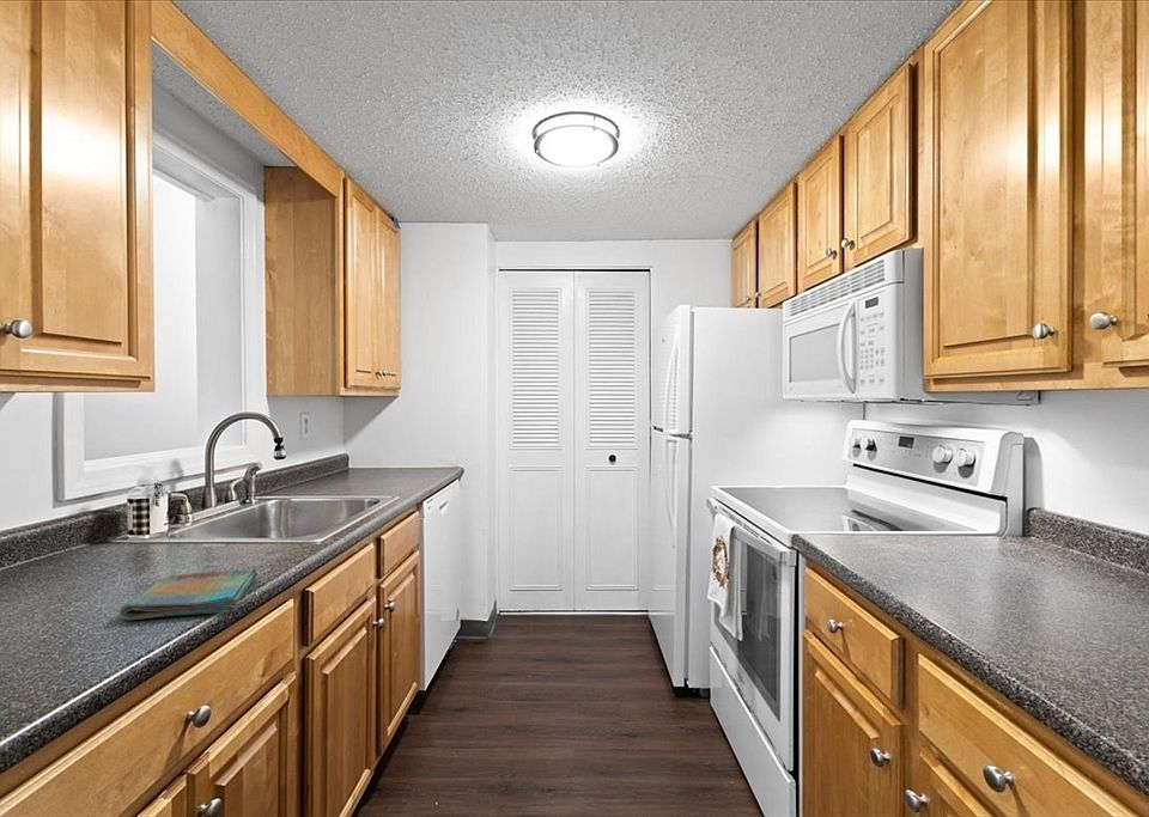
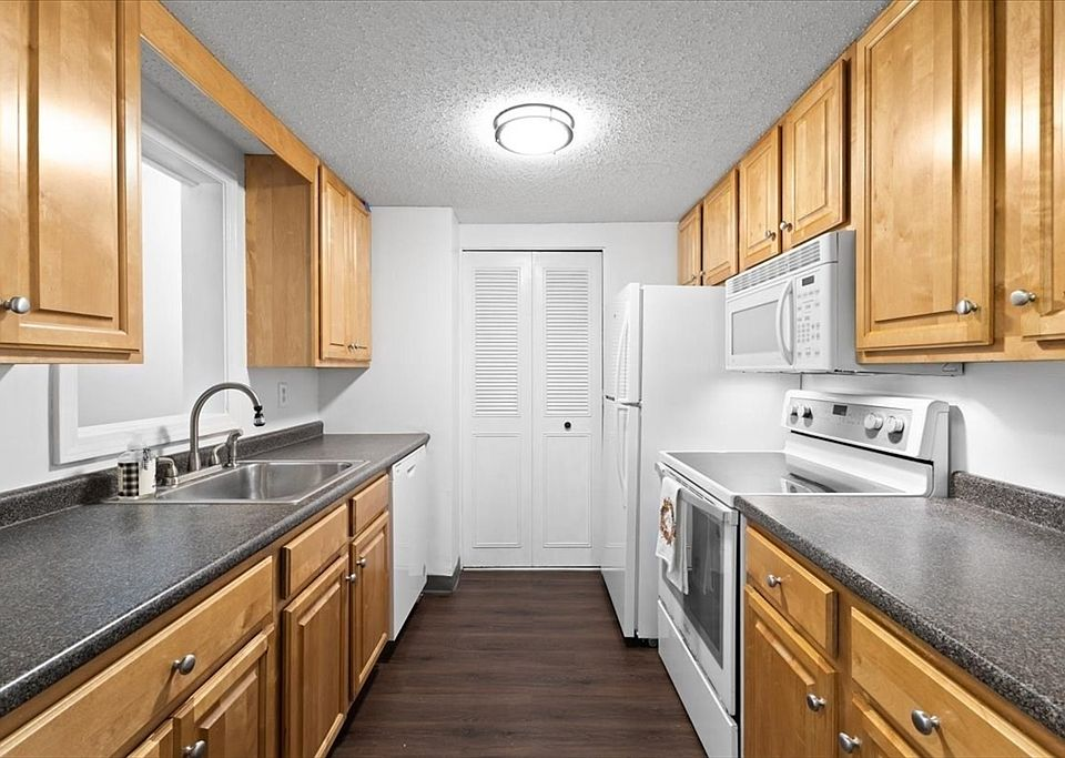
- dish towel [118,567,257,621]
